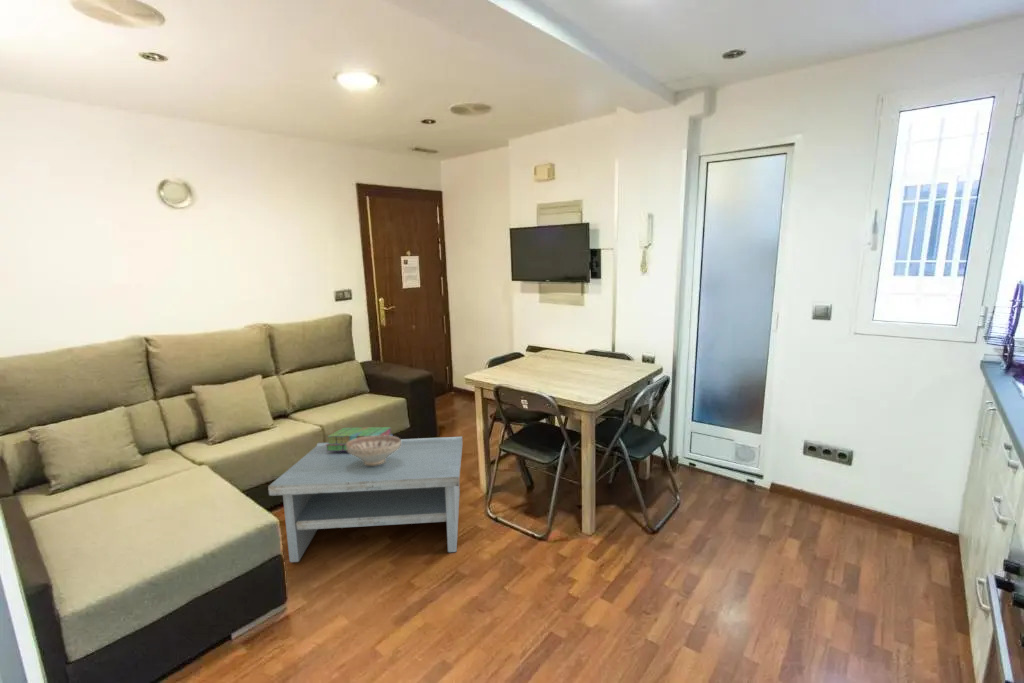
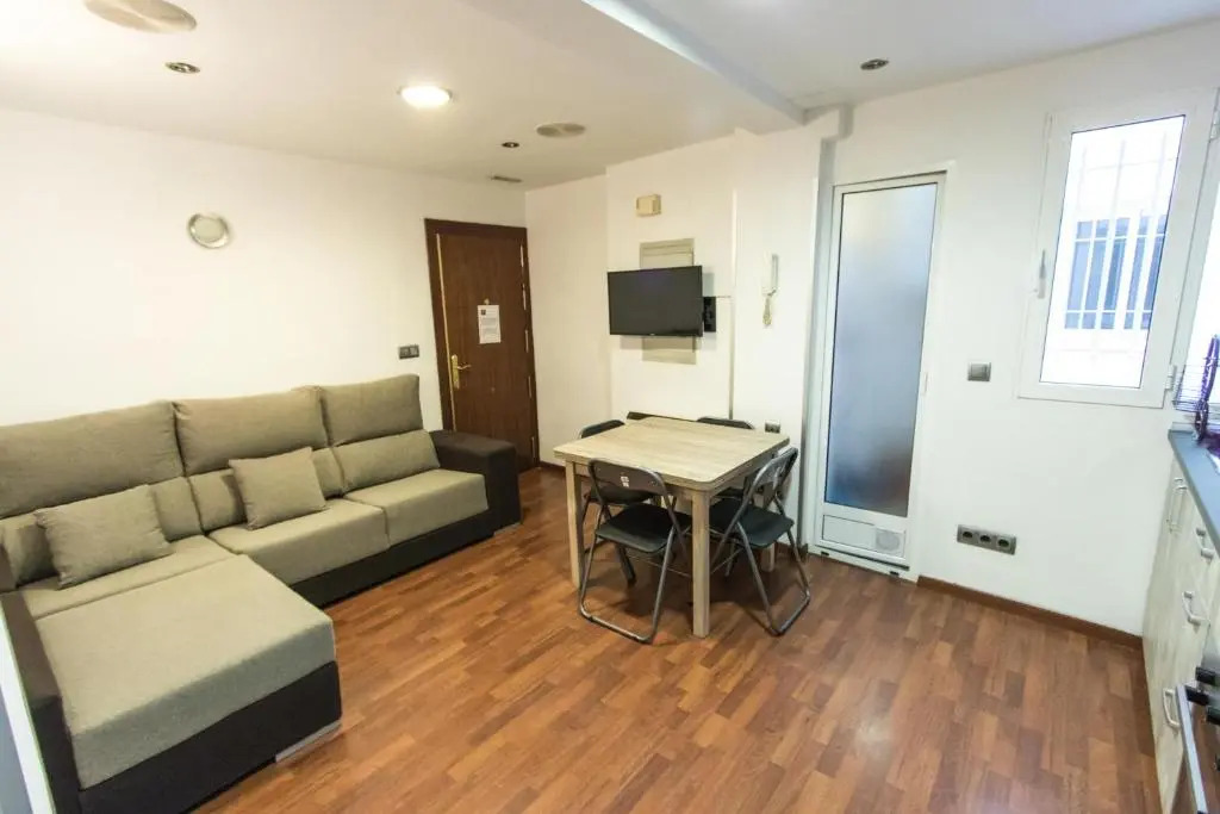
- coffee table [267,436,463,563]
- stack of books [326,426,394,451]
- decorative bowl [346,435,401,465]
